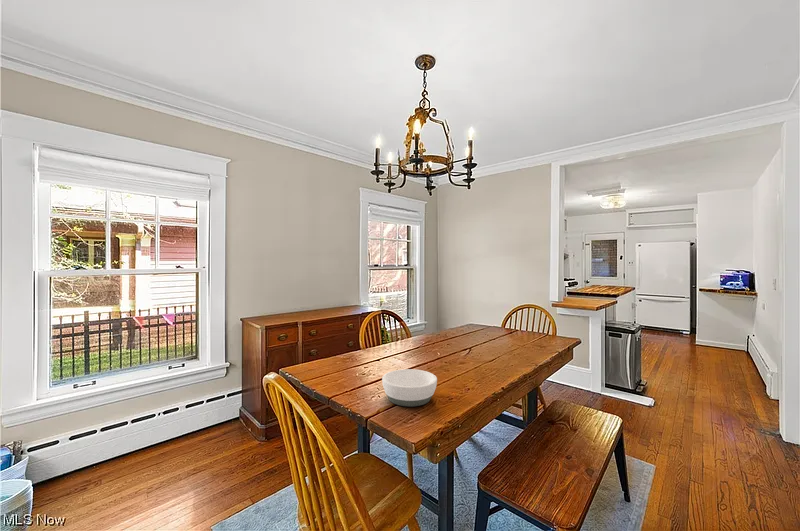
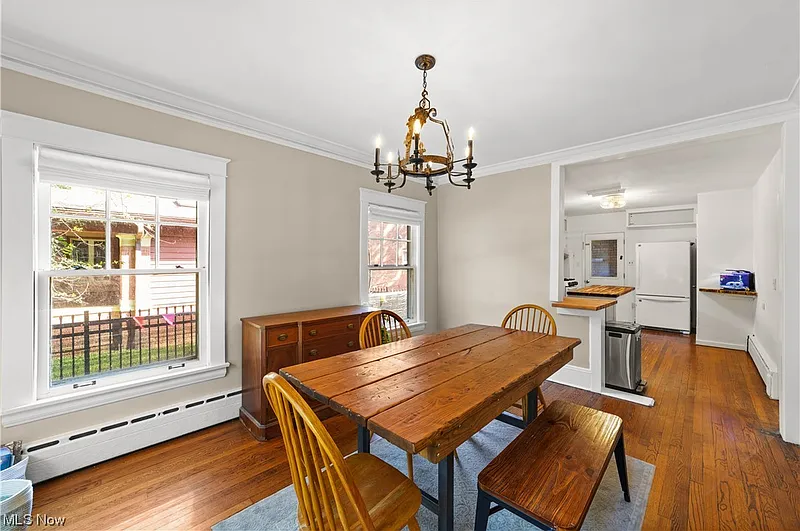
- bowl [381,368,438,407]
